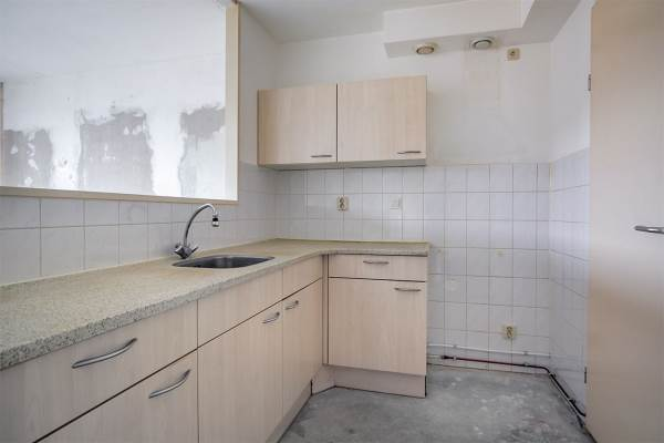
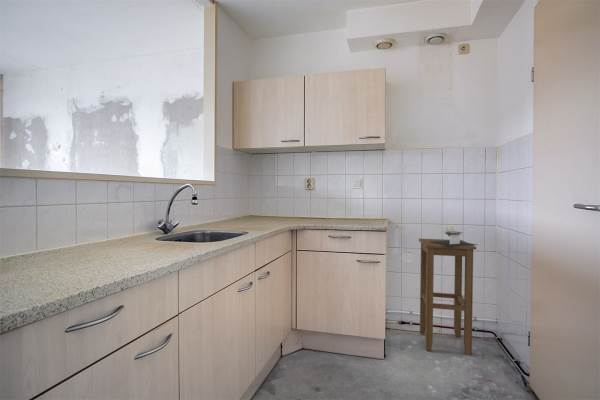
+ architectural model [430,228,478,247]
+ stool [418,238,477,356]
